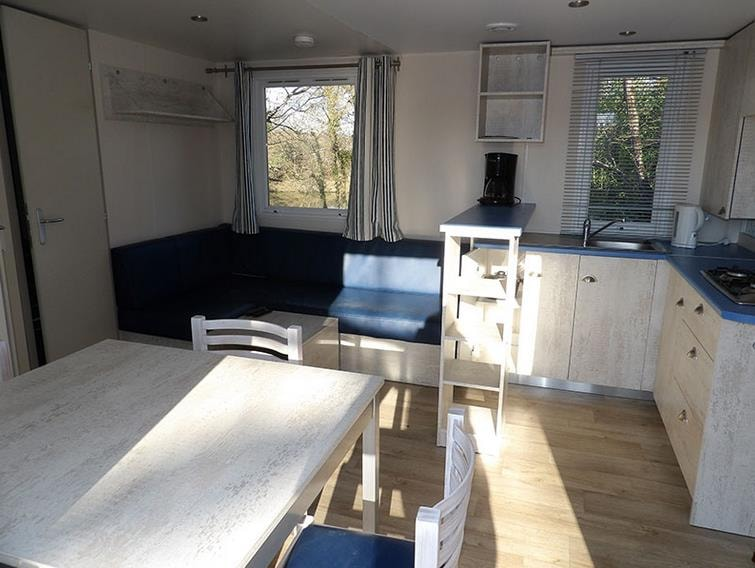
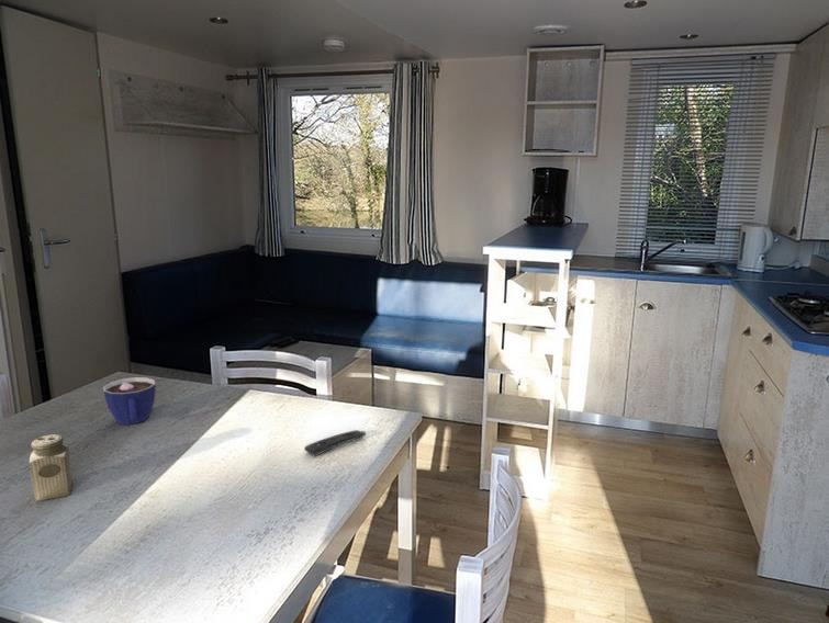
+ cup [102,376,157,426]
+ remote control [303,429,367,457]
+ salt shaker [29,433,75,502]
